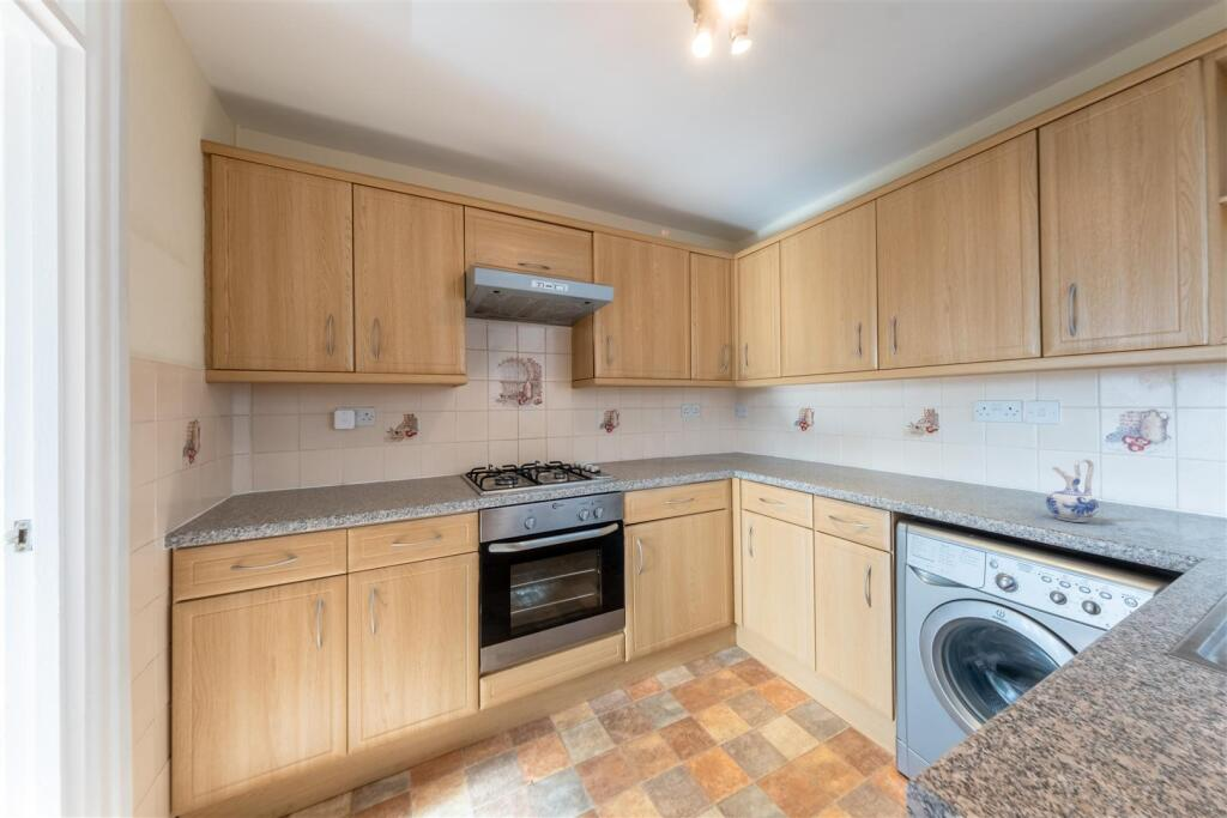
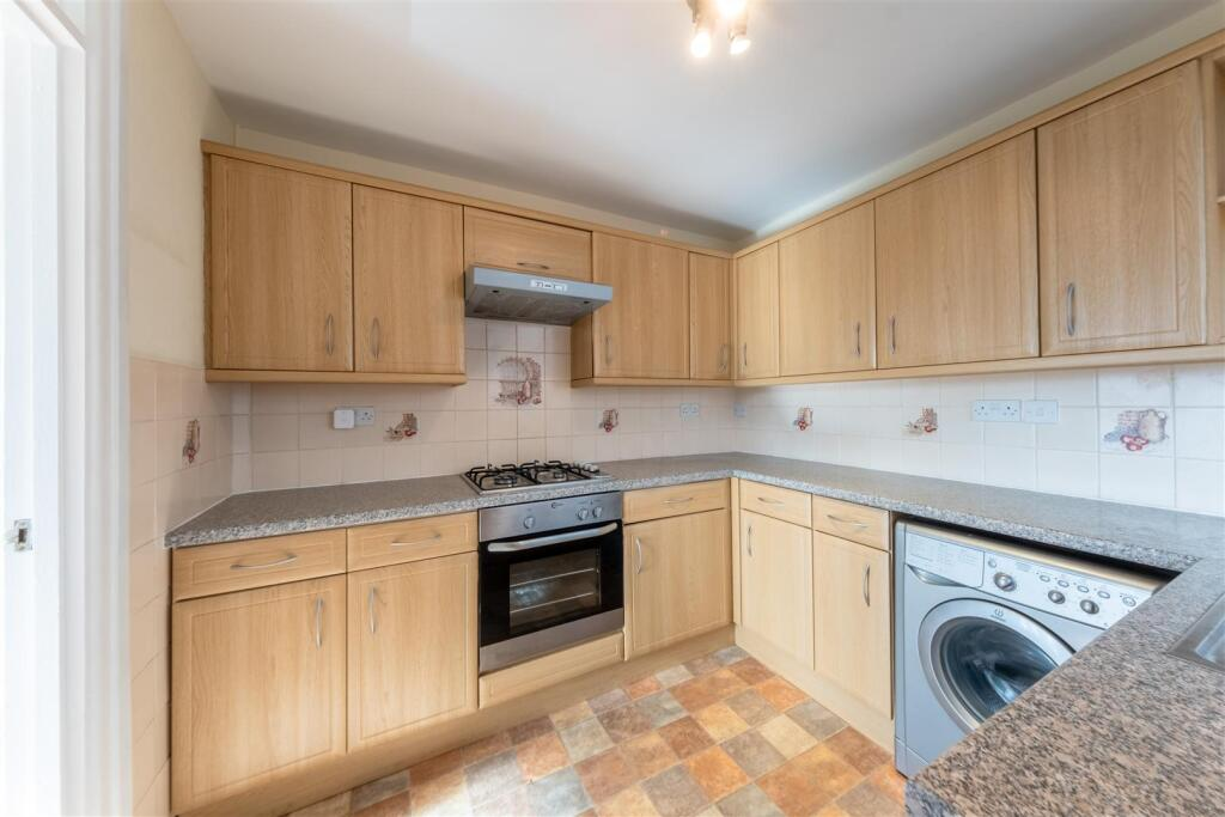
- ceramic pitcher [1045,458,1100,523]
